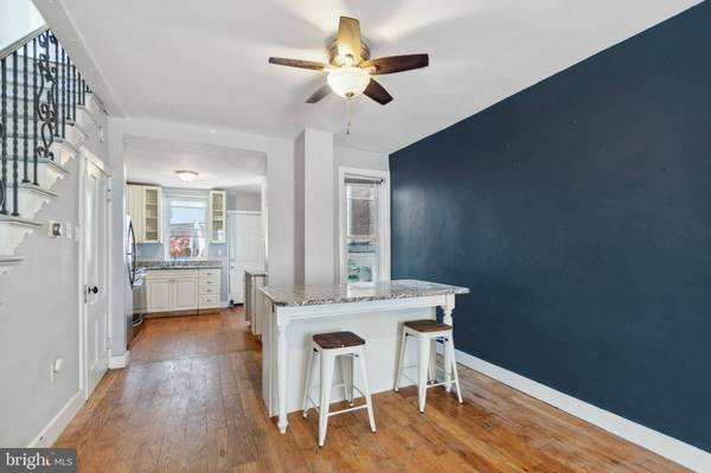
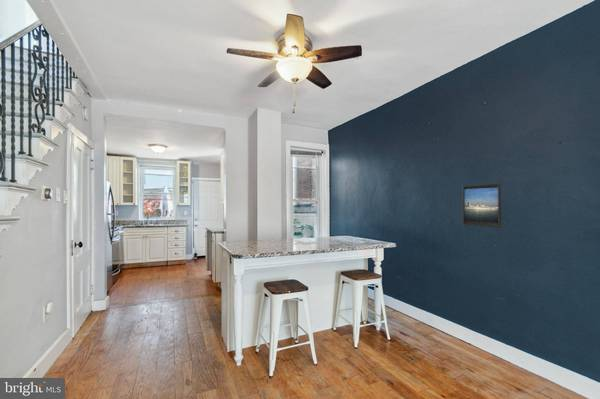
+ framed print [461,182,502,229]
